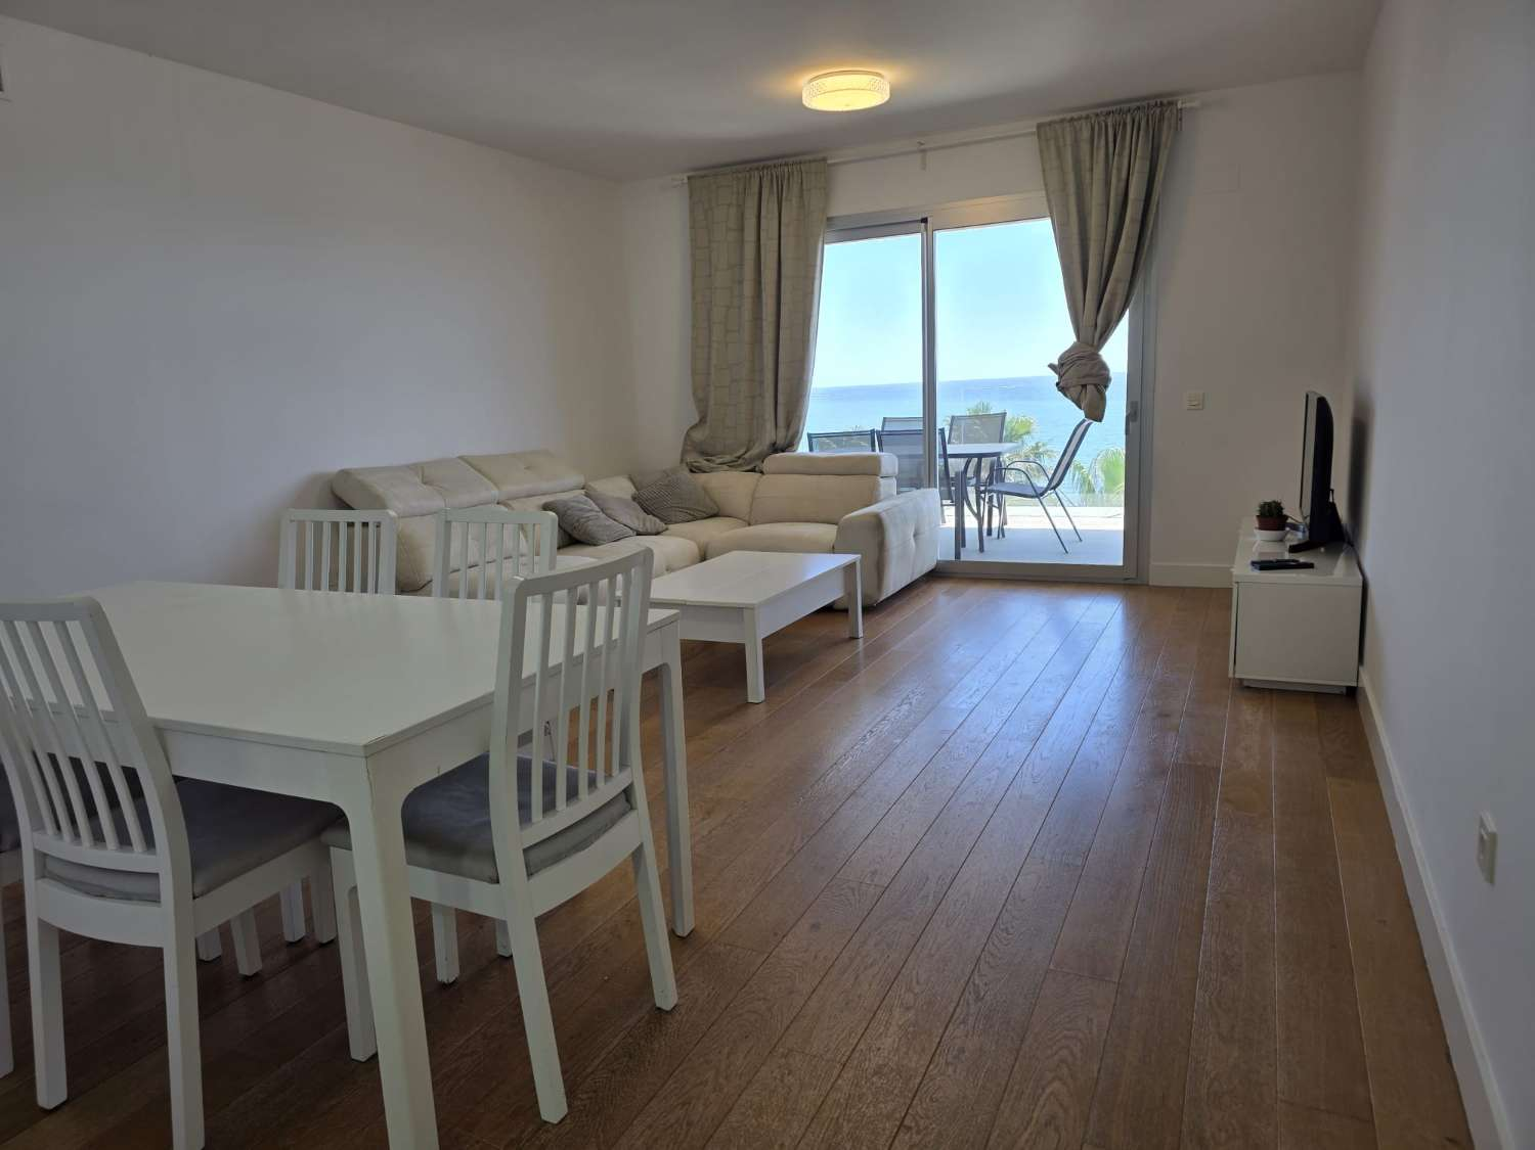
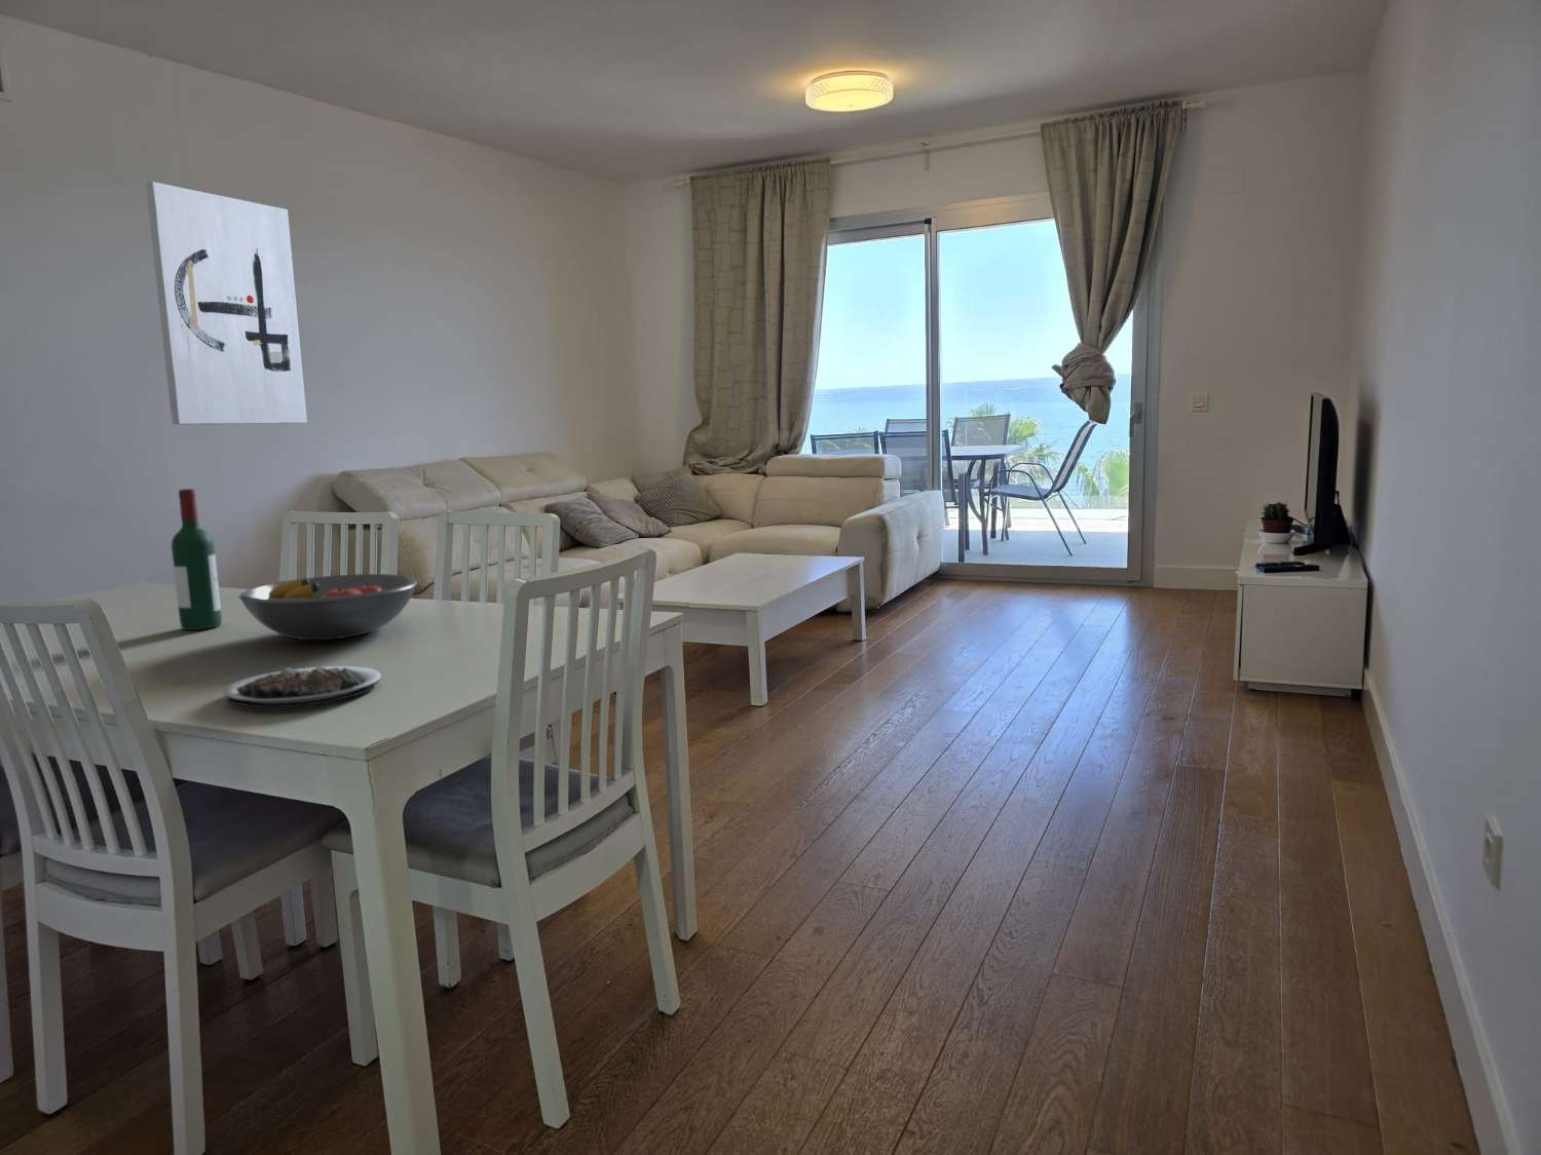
+ plate [223,665,382,709]
+ wall art [144,181,308,425]
+ wine bottle [171,488,223,631]
+ fruit bowl [238,573,419,641]
